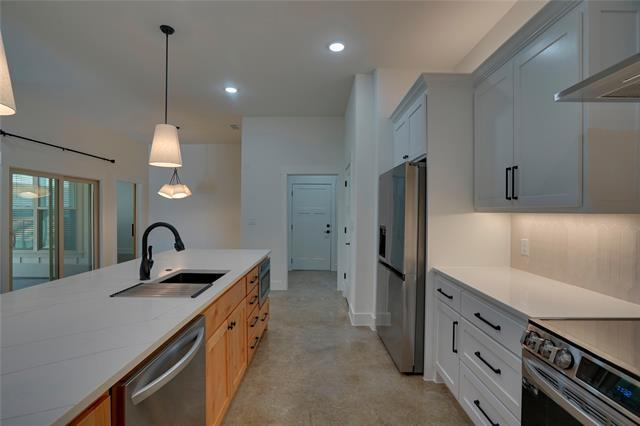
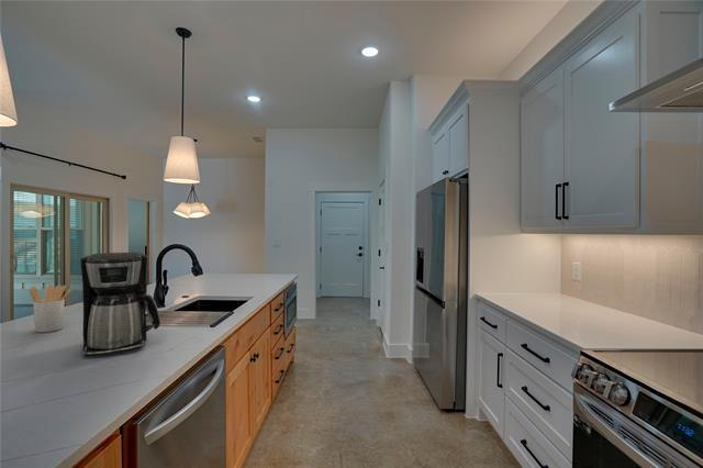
+ coffee maker [79,252,161,357]
+ utensil holder [29,285,72,333]
